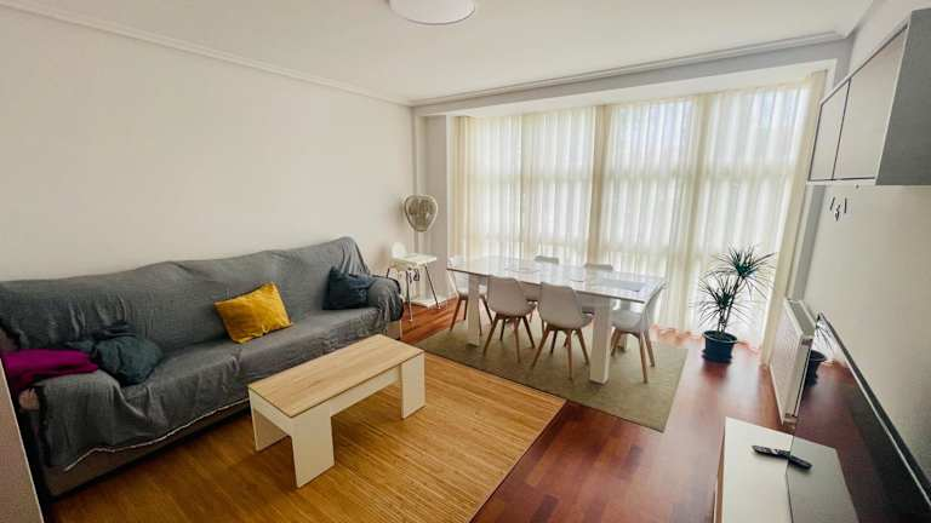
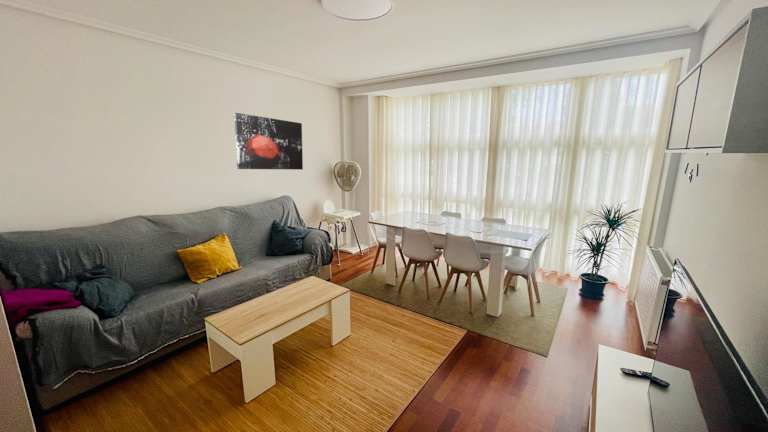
+ wall art [233,112,304,170]
